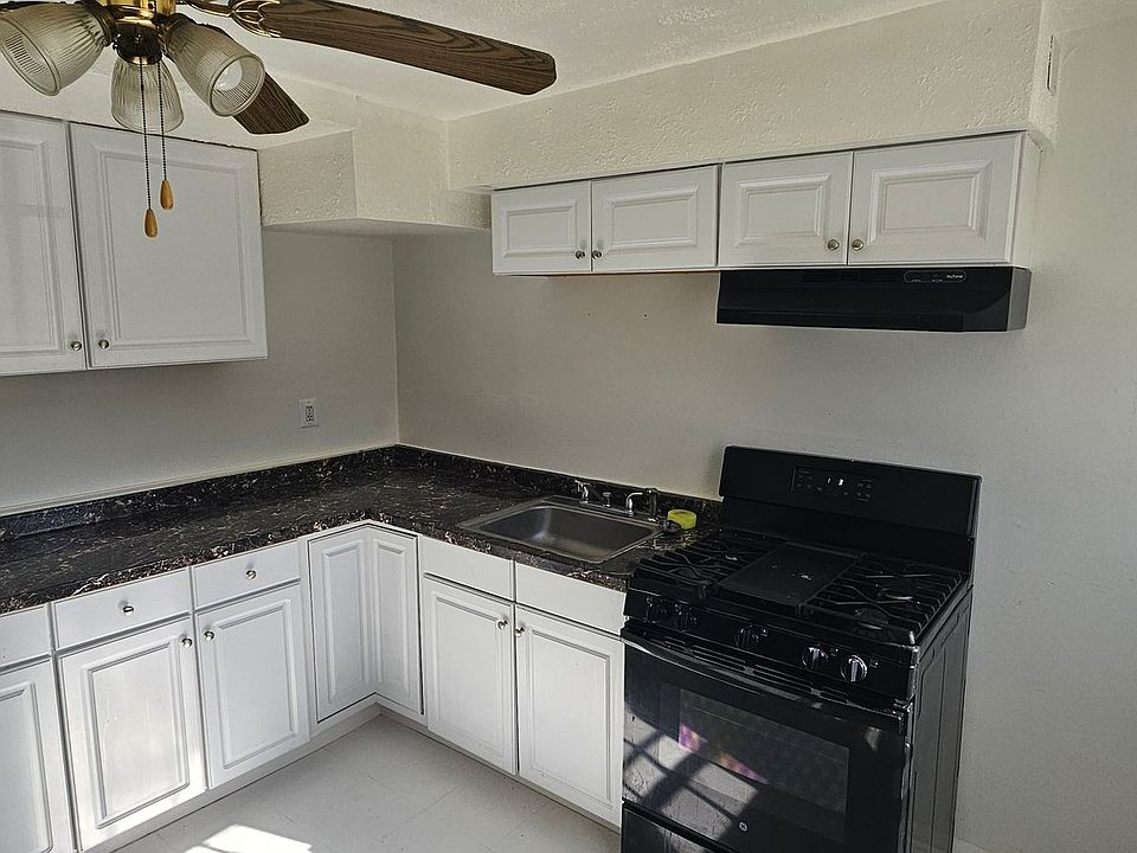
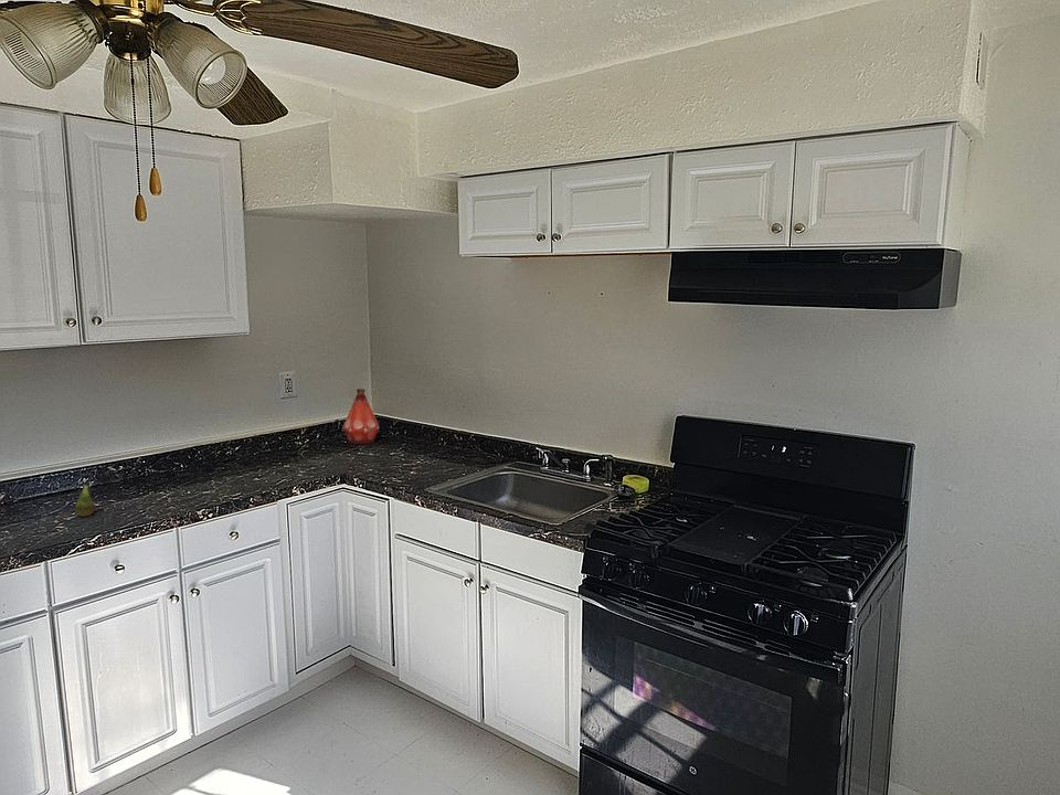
+ bottle [341,388,380,445]
+ fruit [74,476,95,518]
